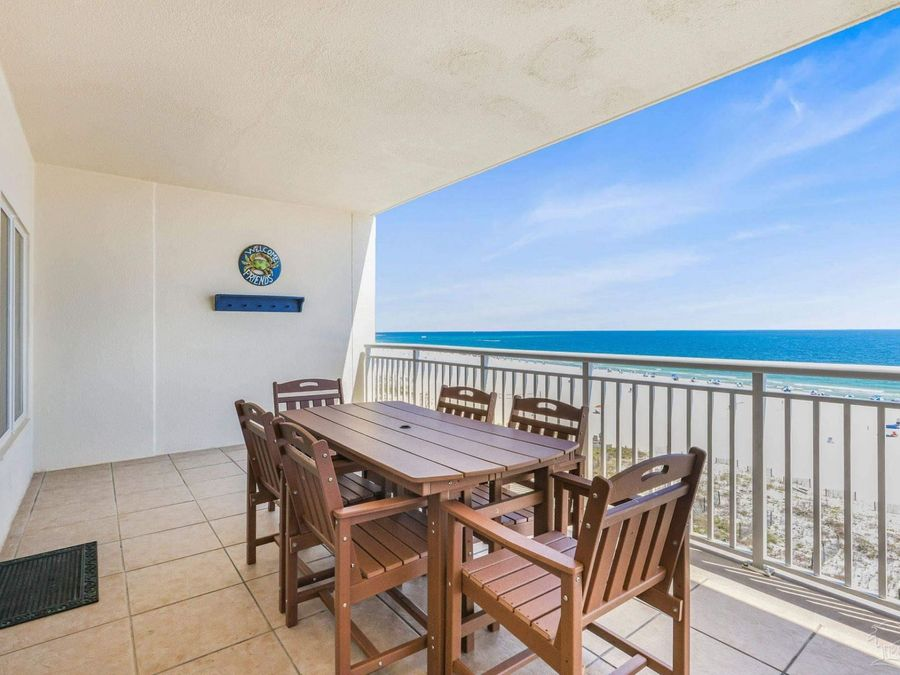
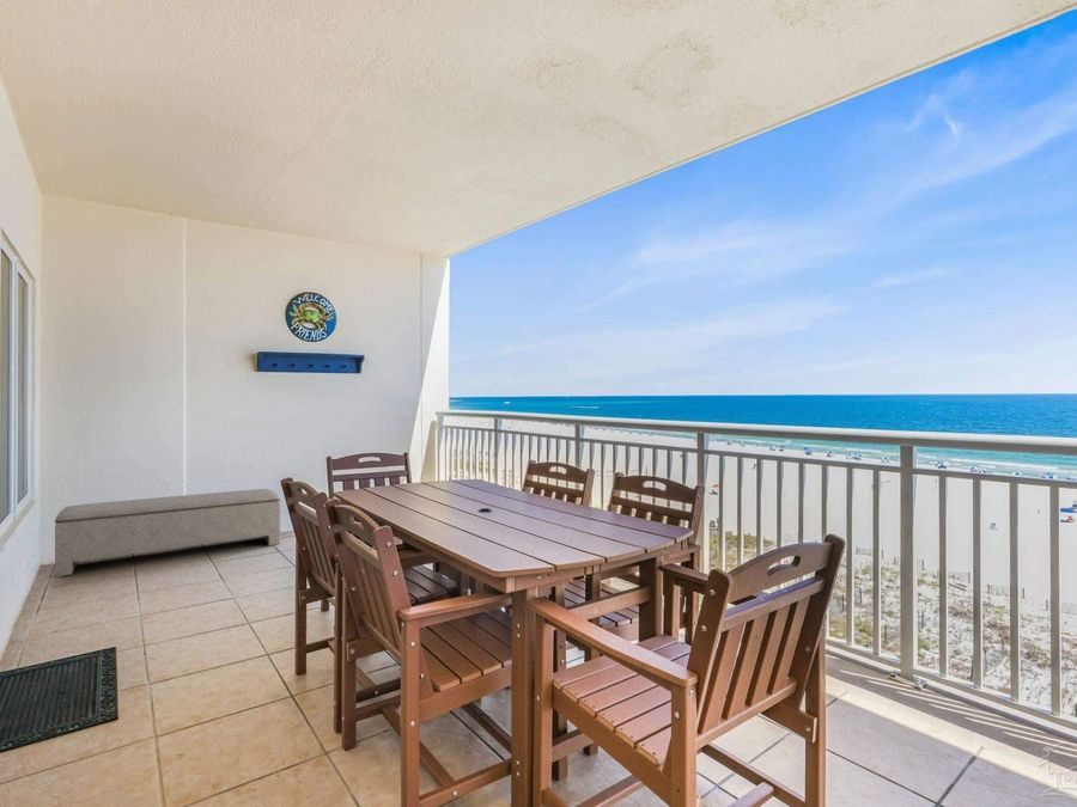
+ bench [54,488,281,577]
